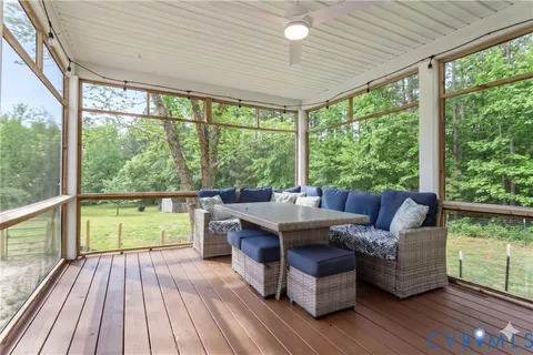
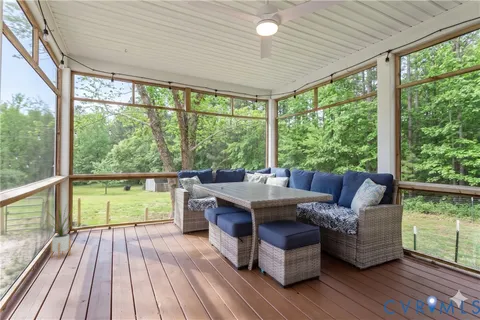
+ house plant [44,202,79,260]
